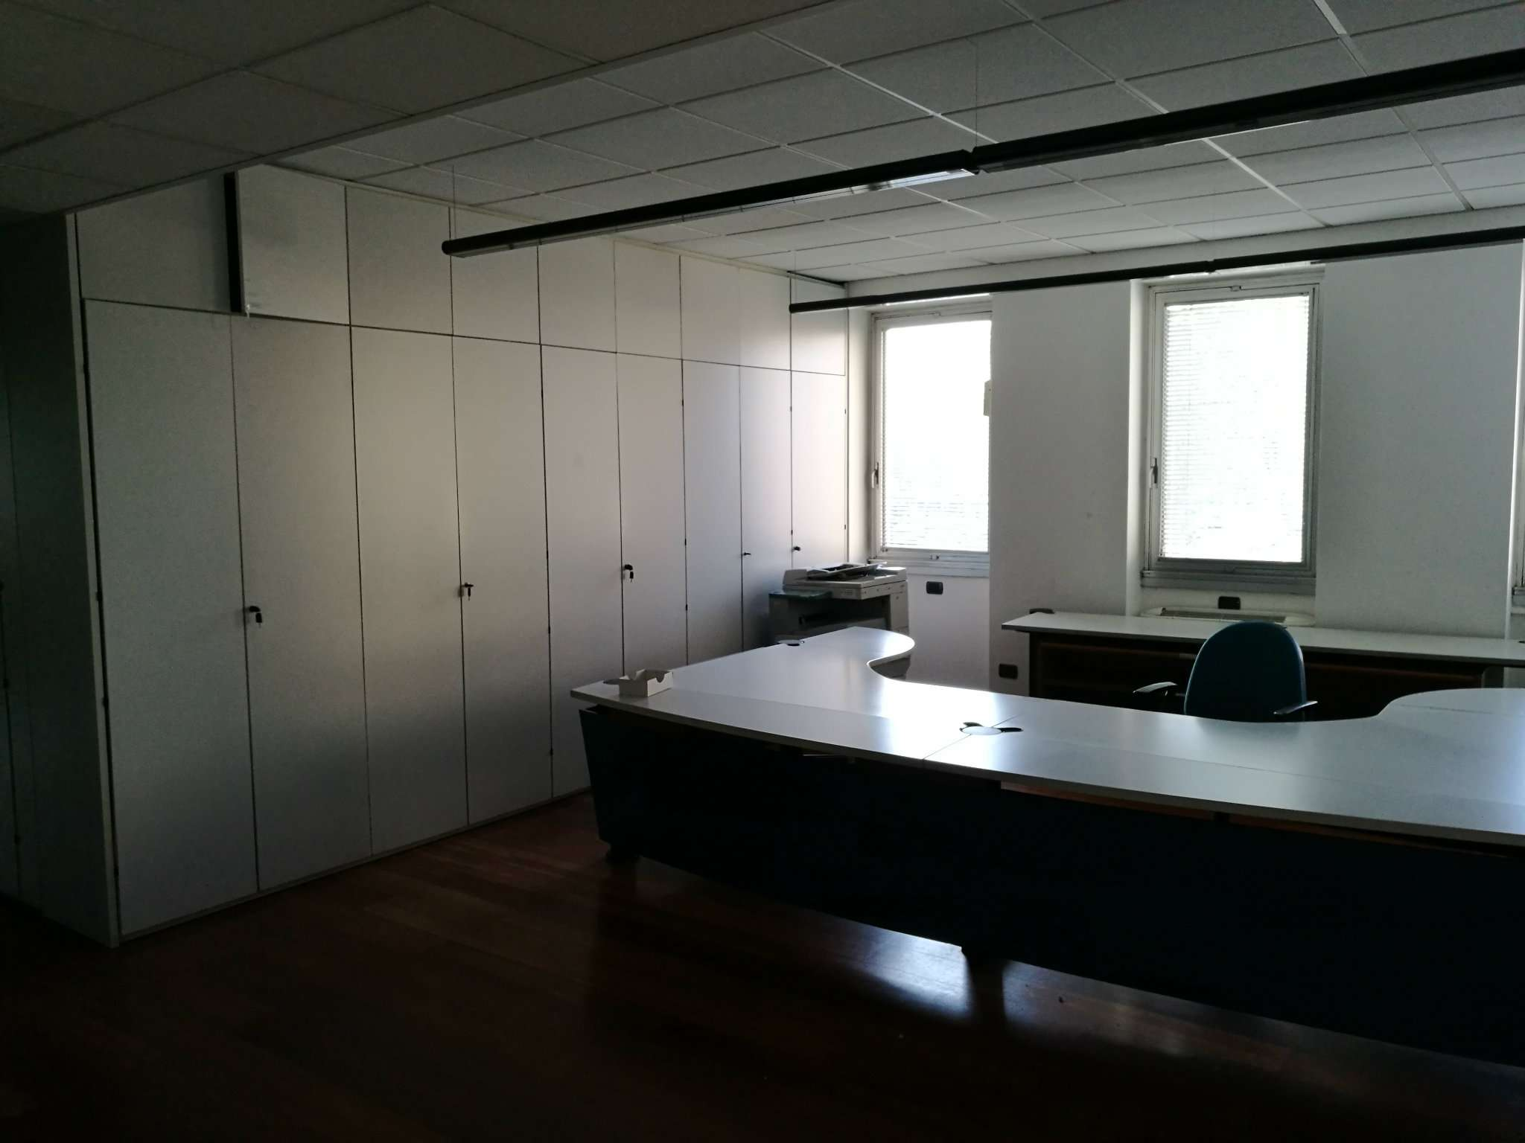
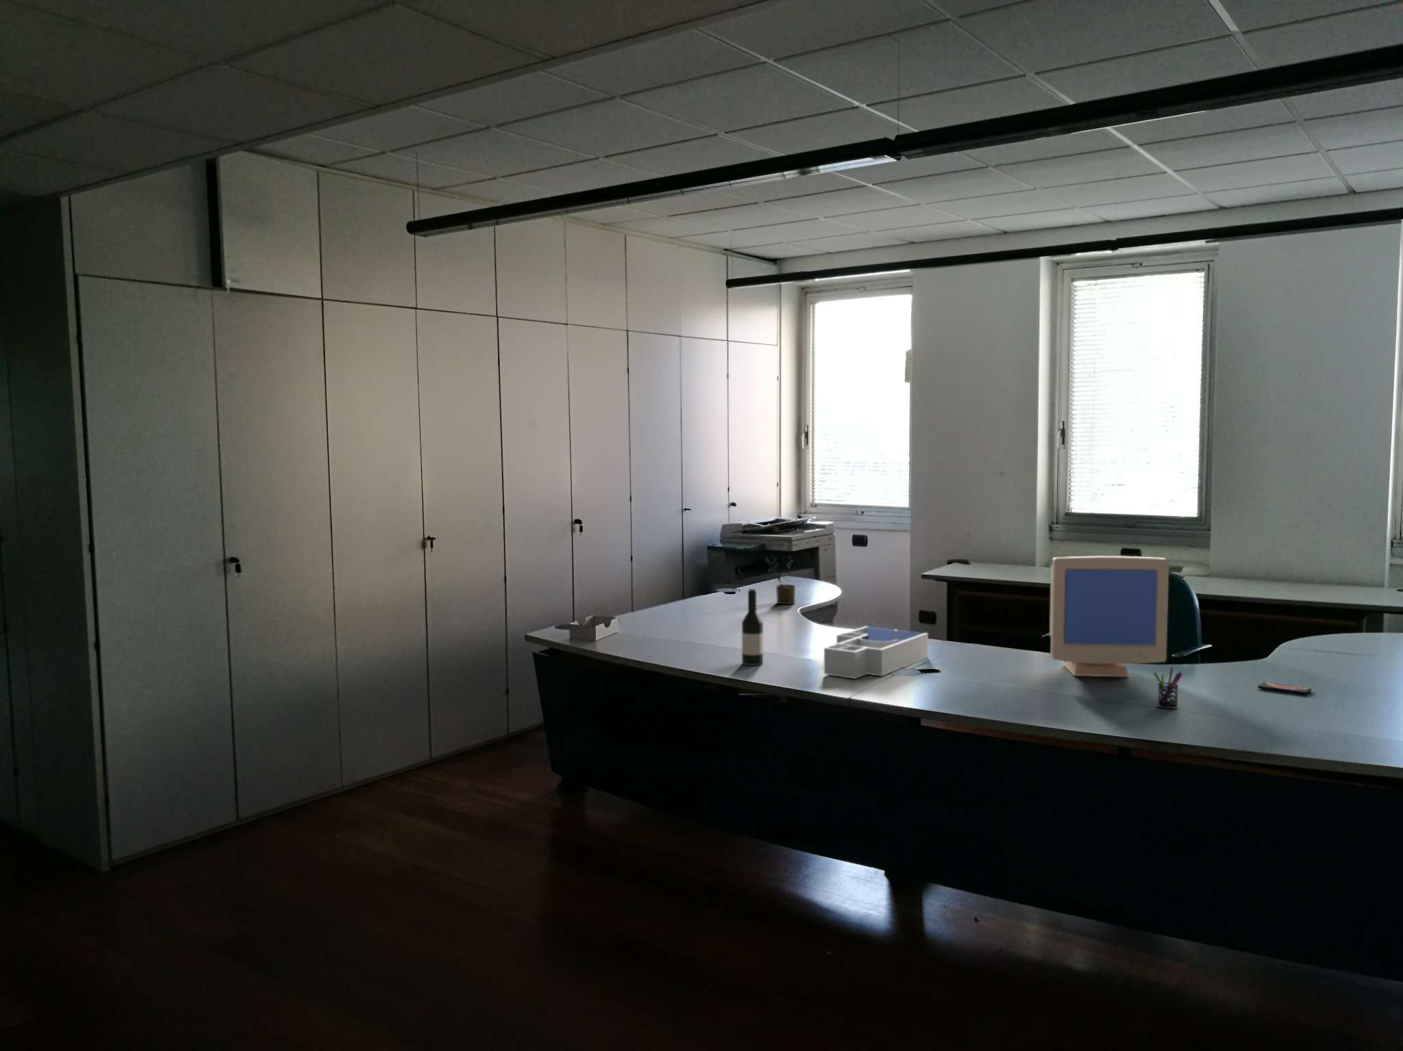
+ smartphone [1257,682,1312,694]
+ potted plant [763,554,797,605]
+ pen holder [1153,667,1183,710]
+ desk organizer [823,625,929,679]
+ computer monitor [1048,555,1170,678]
+ wine bottle [741,587,763,667]
